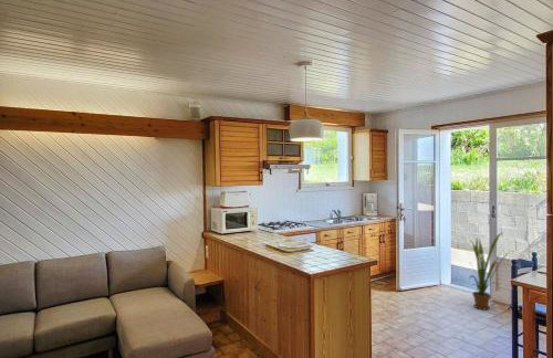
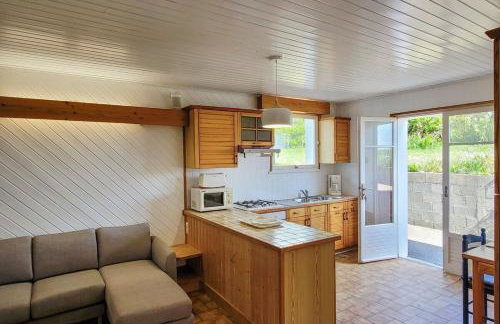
- house plant [468,232,510,310]
